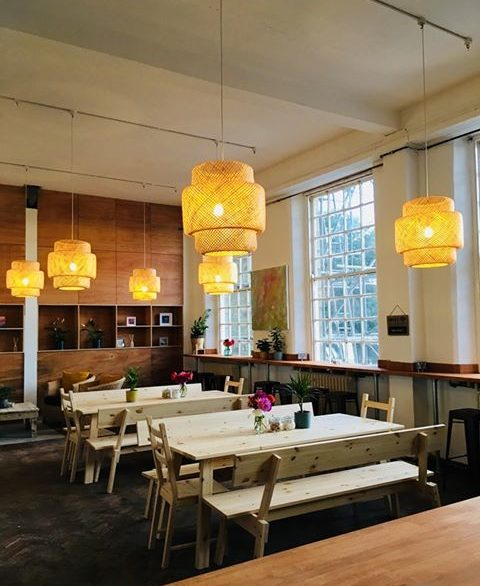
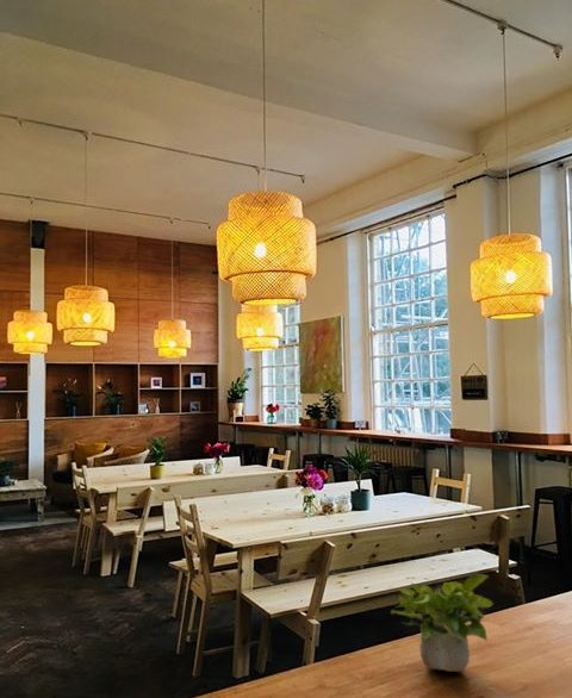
+ potted plant [390,573,495,674]
